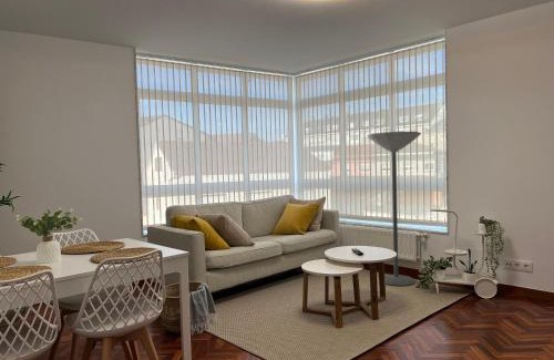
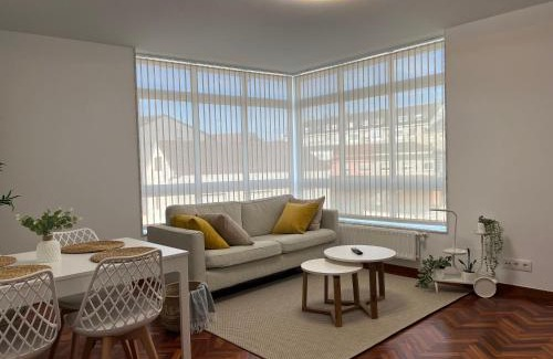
- floor lamp [366,131,422,287]
